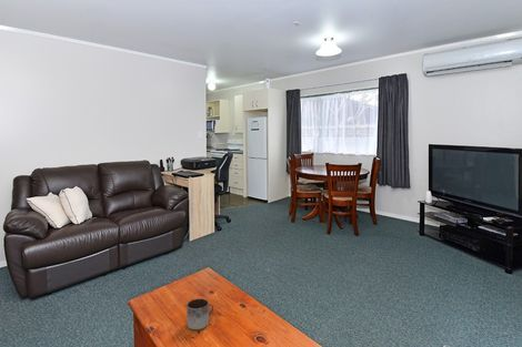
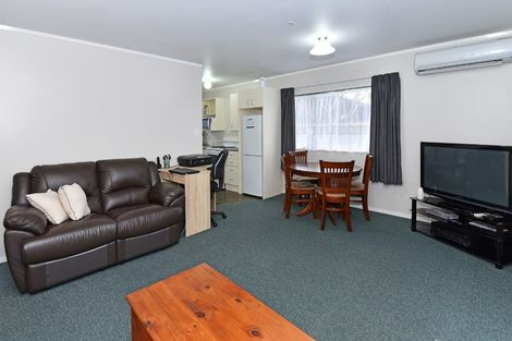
- mug [185,297,214,330]
